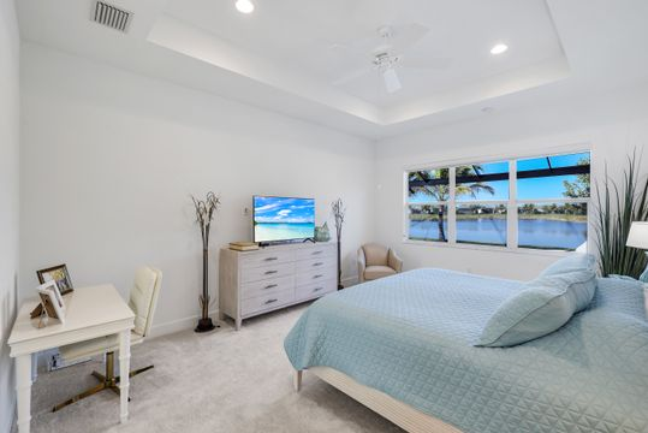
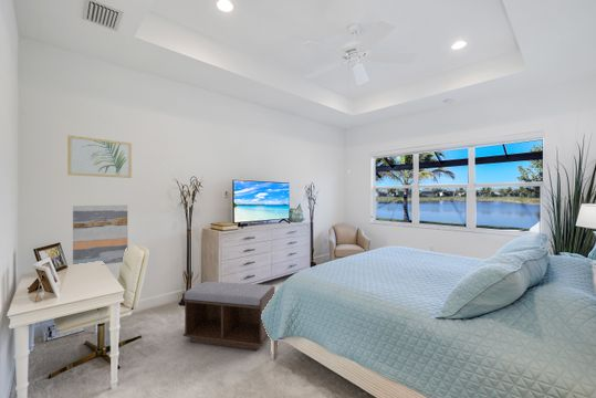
+ bench [182,281,276,352]
+ wall art [66,134,133,179]
+ wall art [72,205,128,265]
